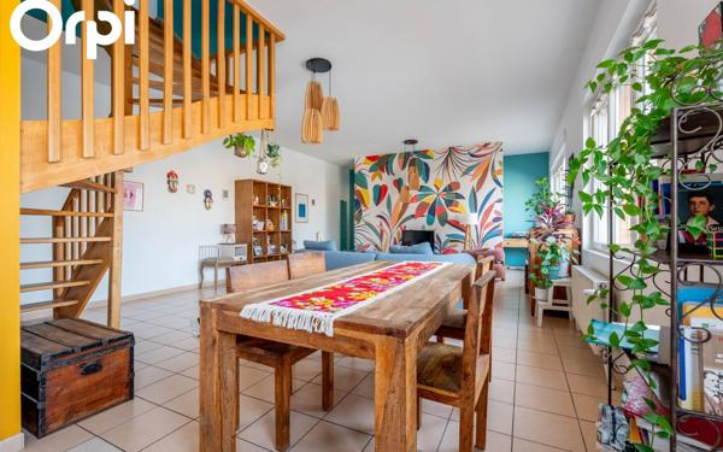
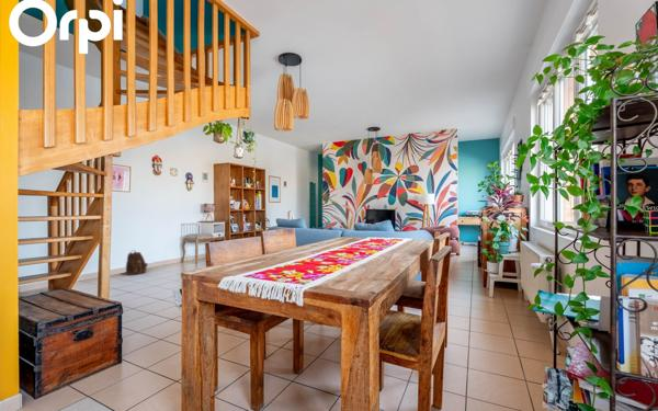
+ backpack [120,249,149,276]
